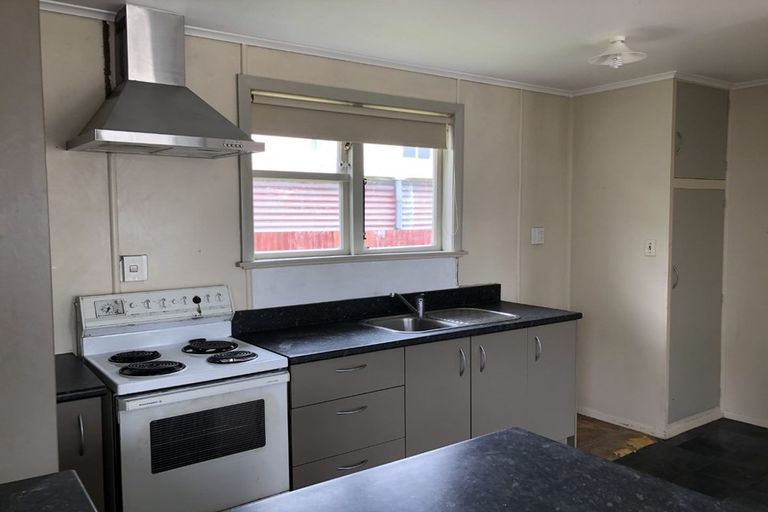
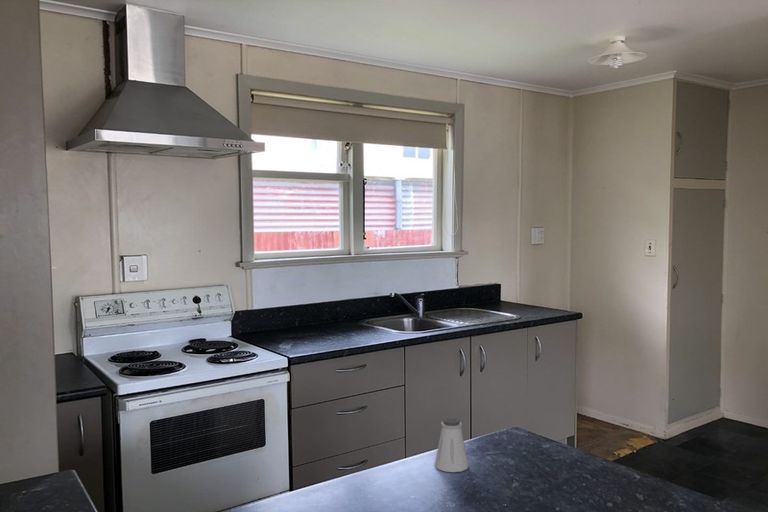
+ saltshaker [434,417,469,473]
